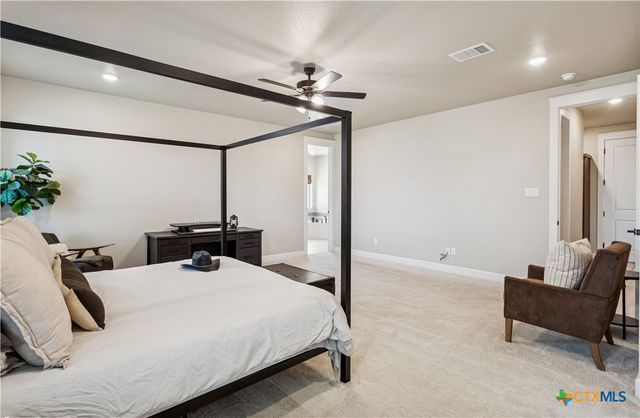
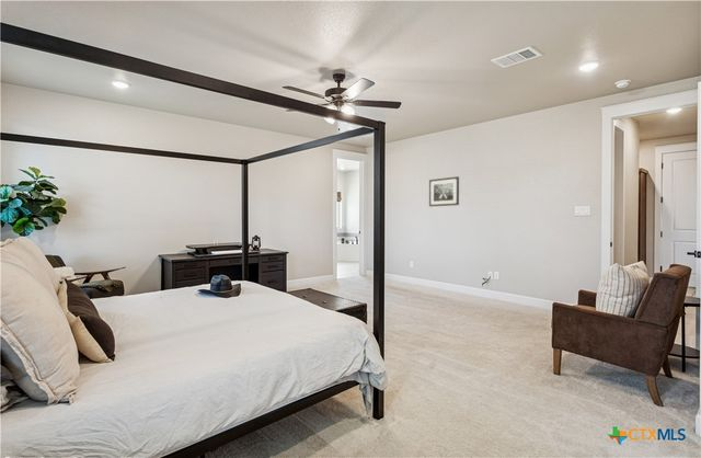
+ wall art [428,175,460,207]
